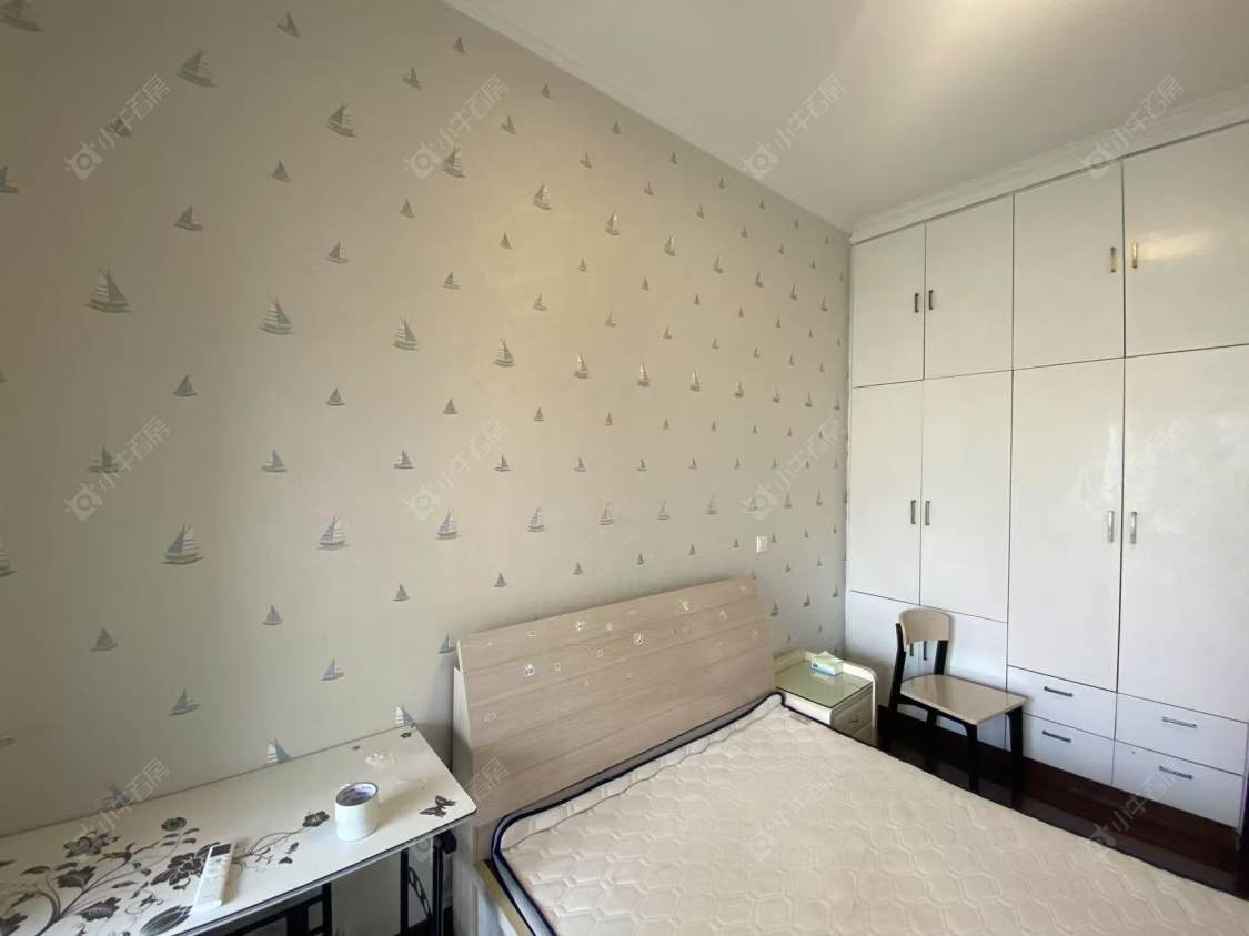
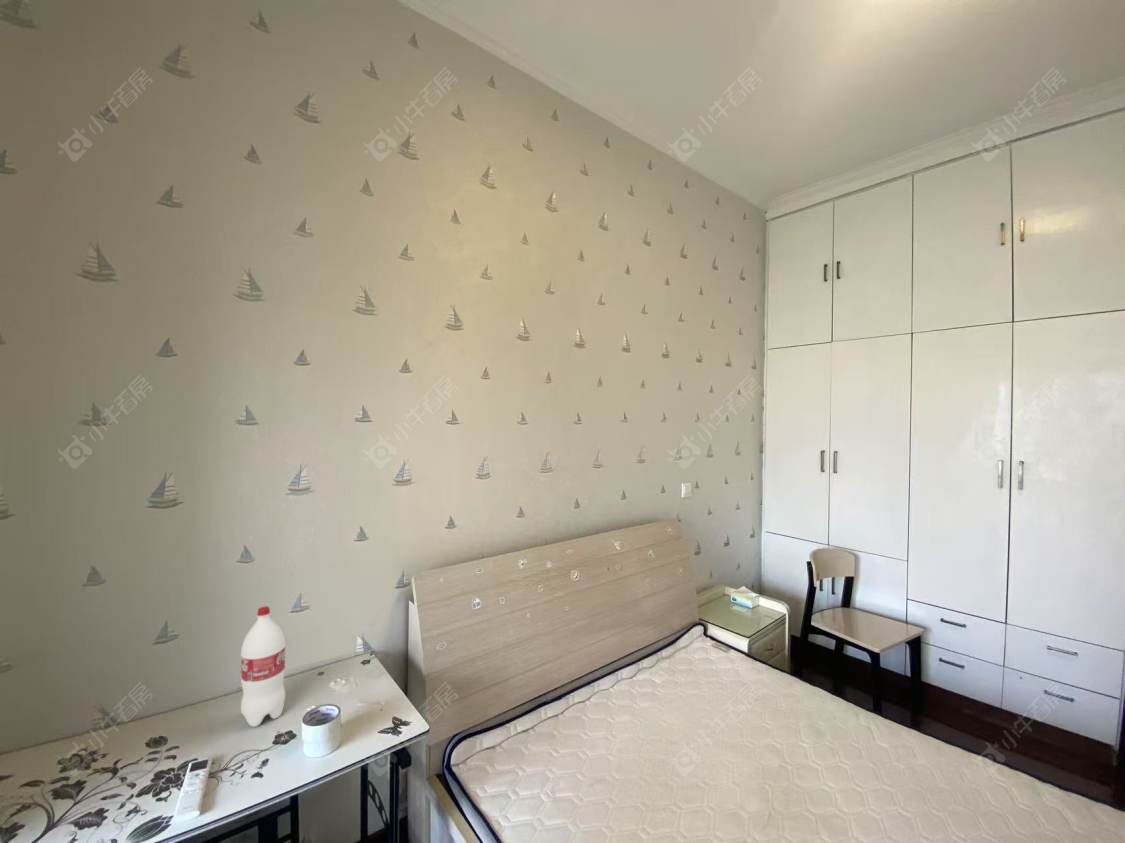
+ bottle [240,605,286,728]
